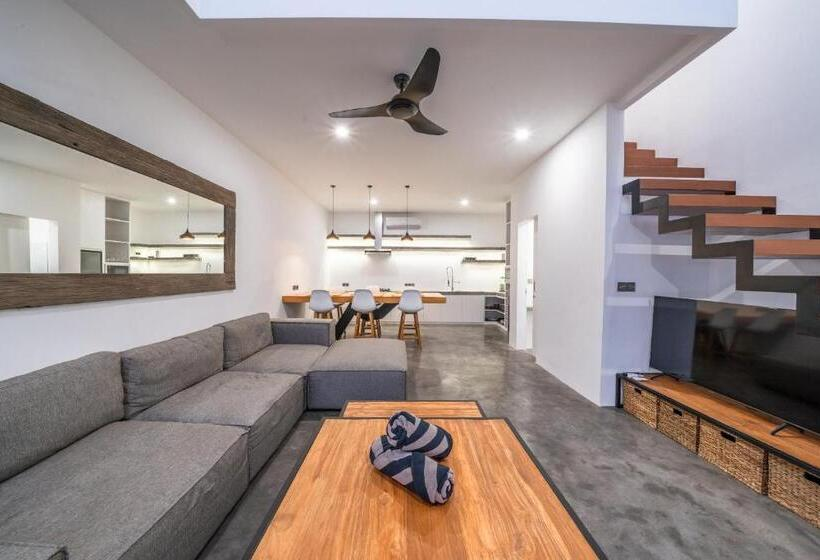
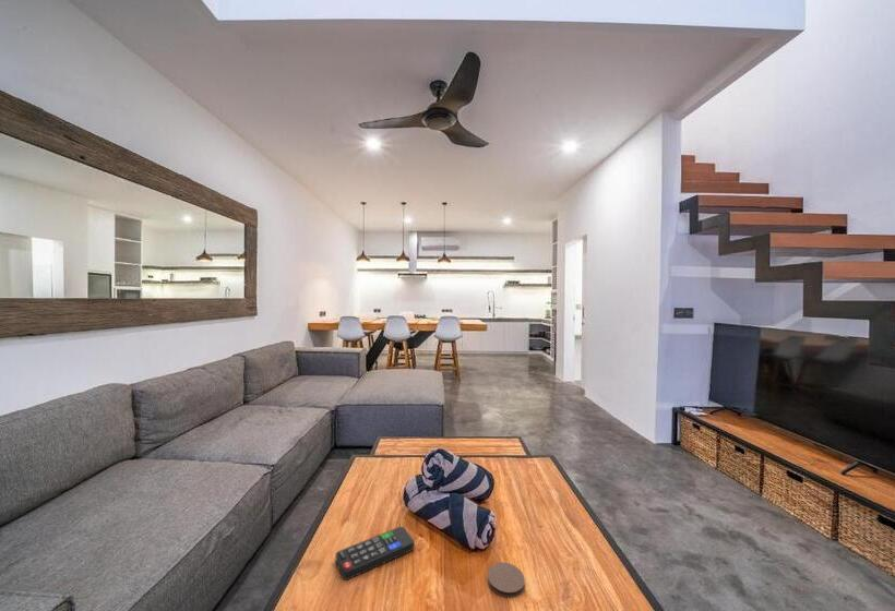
+ coaster [487,562,526,599]
+ remote control [335,526,416,582]
